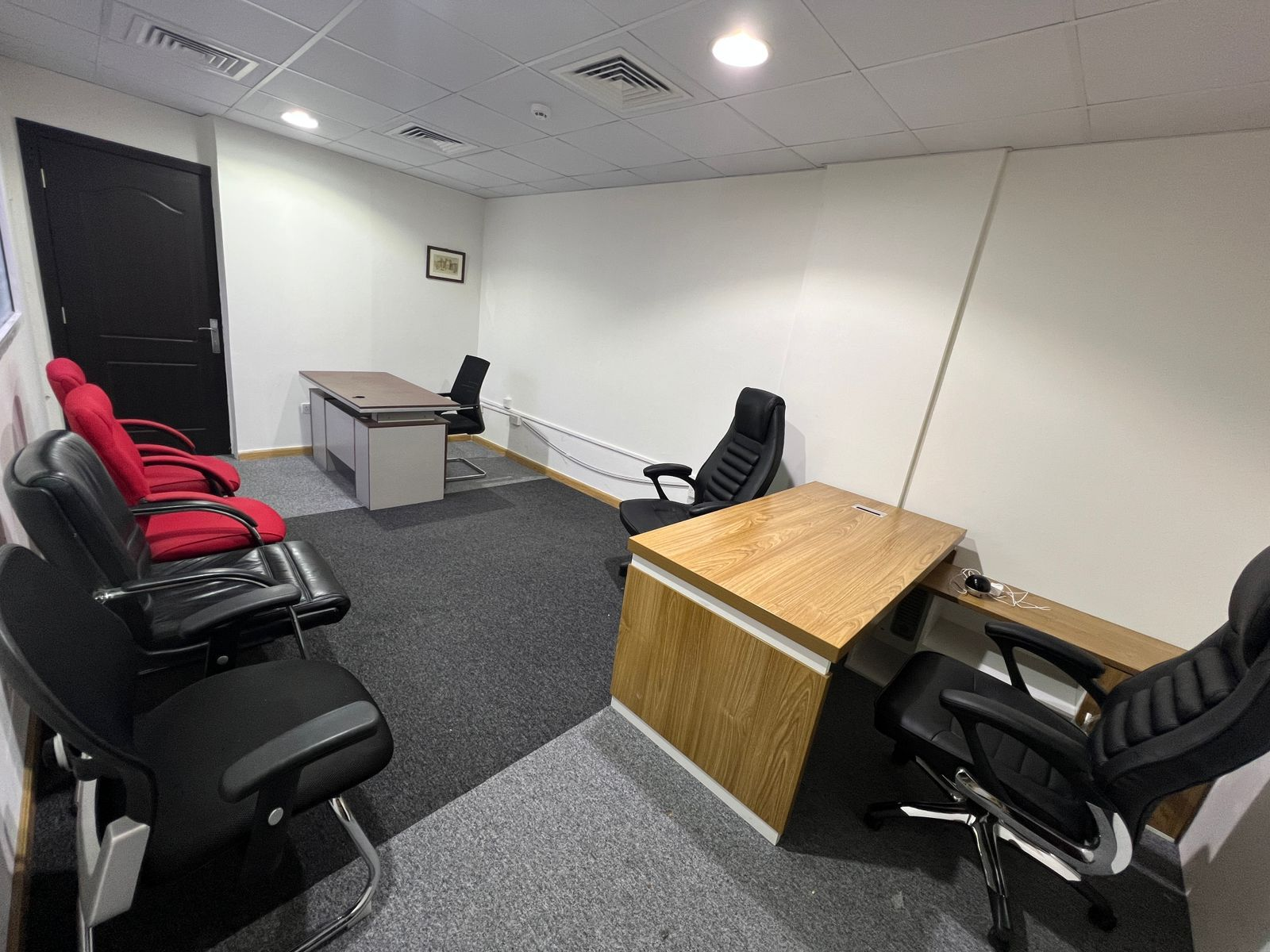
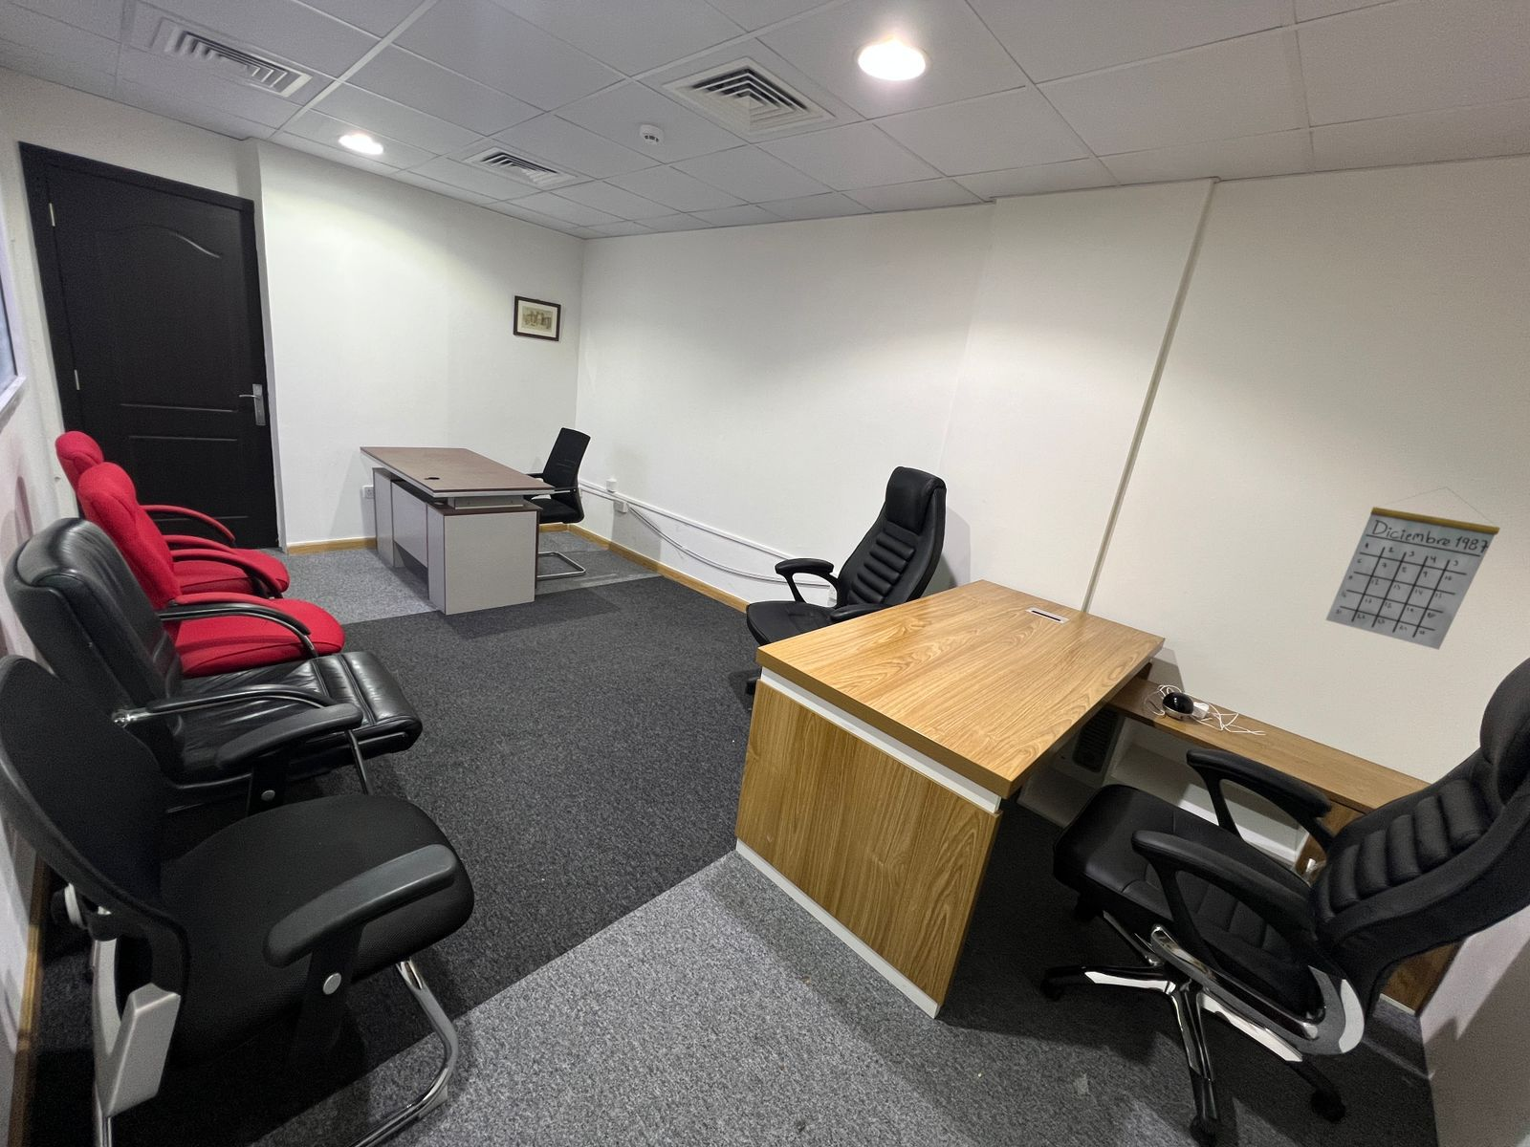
+ calendar [1324,487,1501,651]
